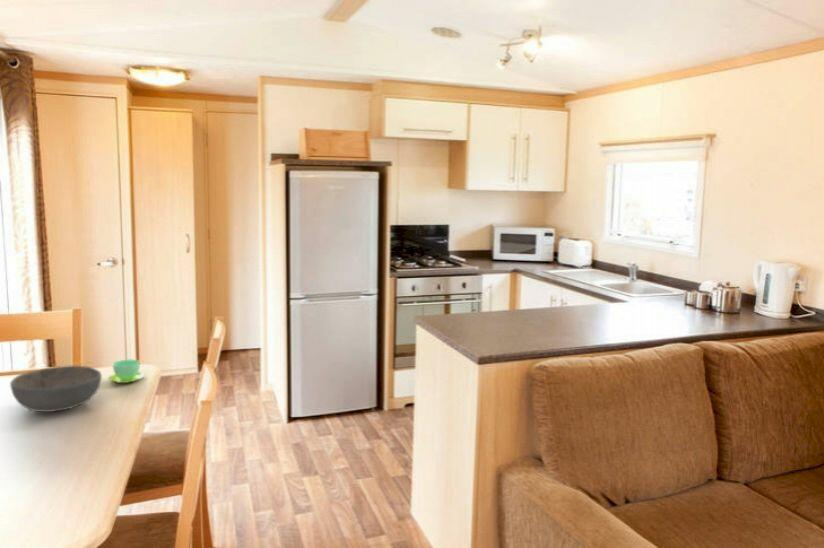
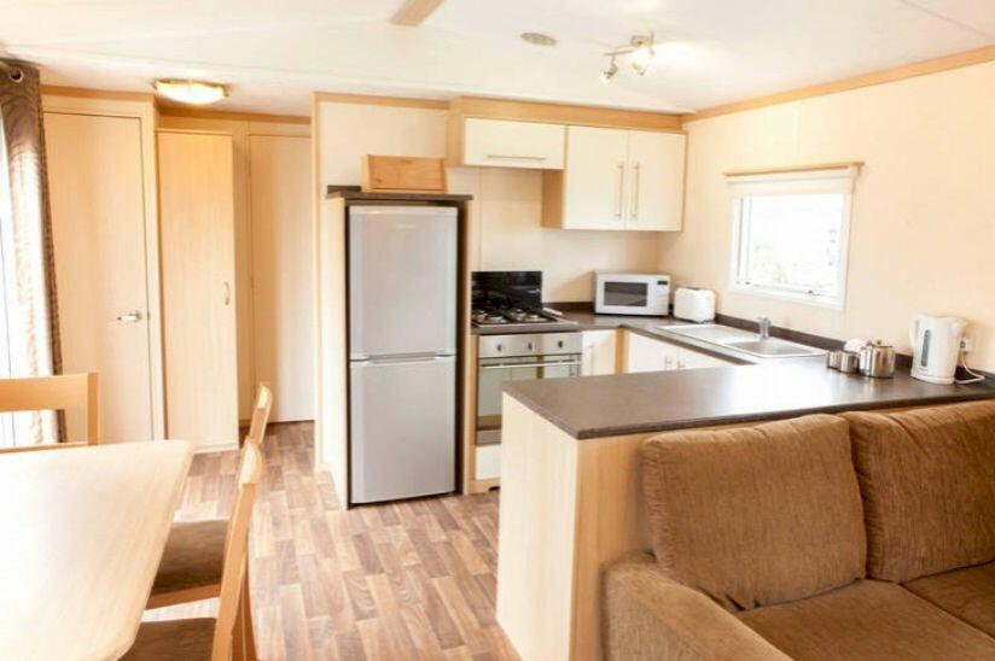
- cup [107,359,146,384]
- bowl [9,365,103,413]
